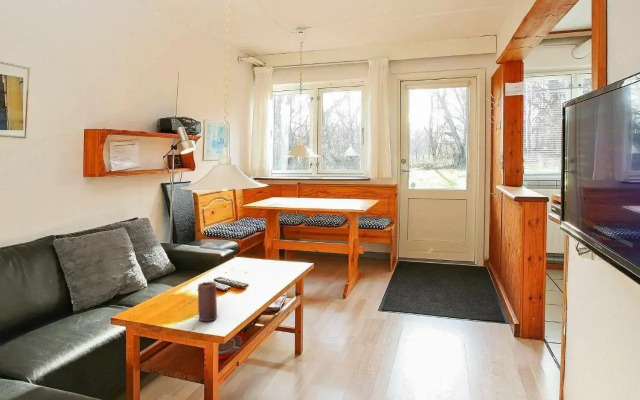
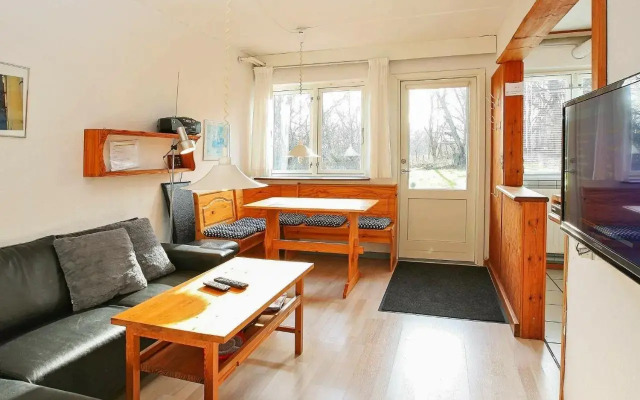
- candle [197,281,218,322]
